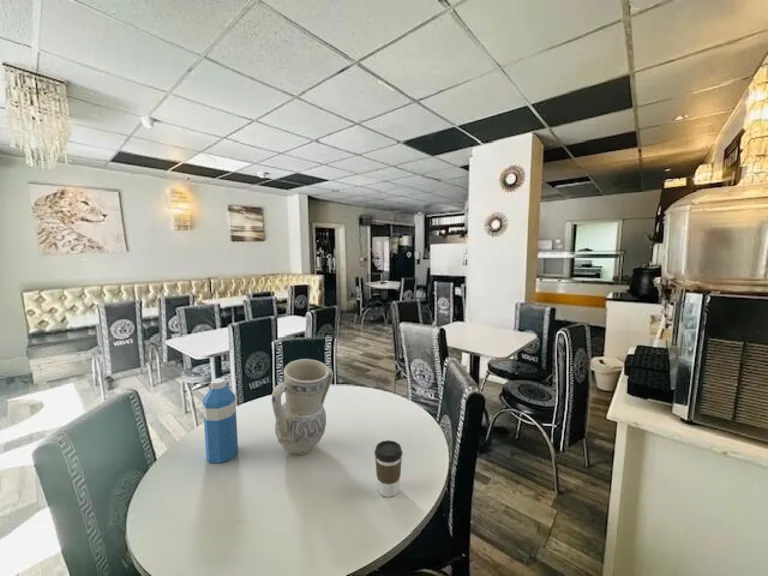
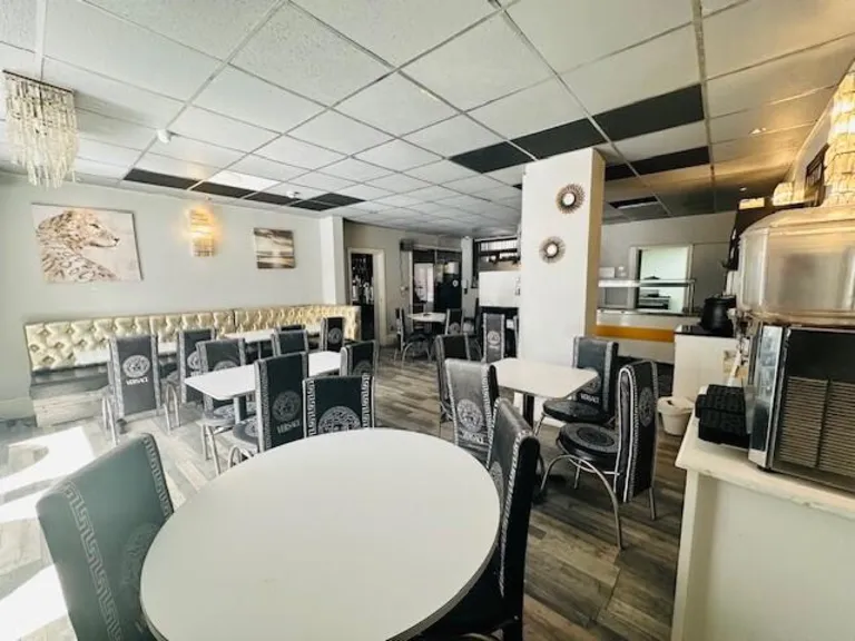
- water bottle [202,377,239,464]
- coffee cup [373,439,404,498]
- vase [271,358,334,456]
